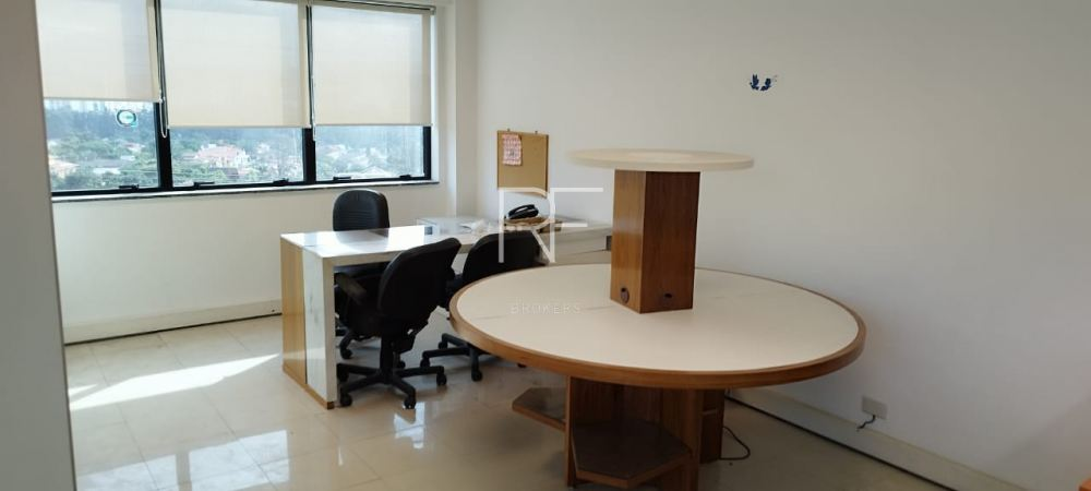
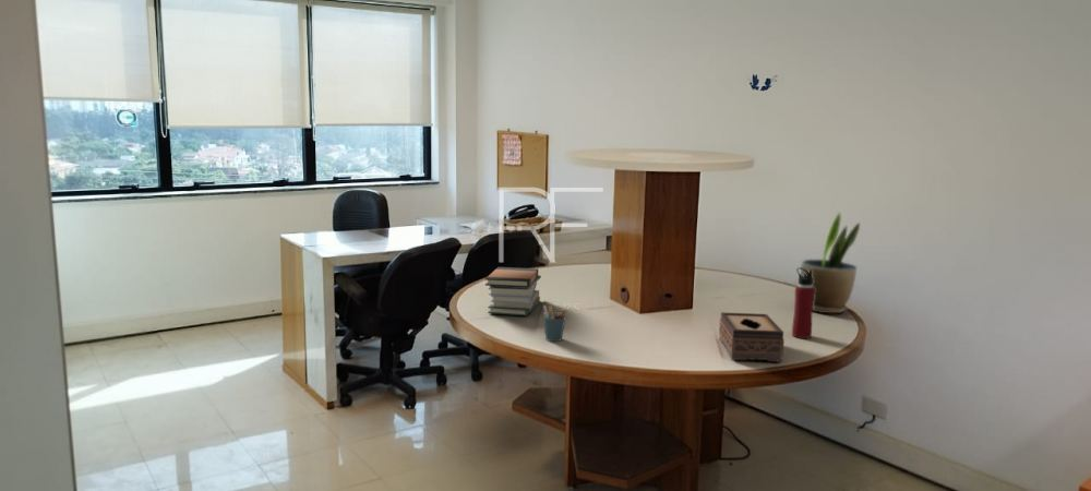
+ tissue box [718,311,786,363]
+ potted plant [800,212,861,314]
+ pen holder [542,304,567,343]
+ water bottle [791,266,815,339]
+ book stack [484,266,542,316]
